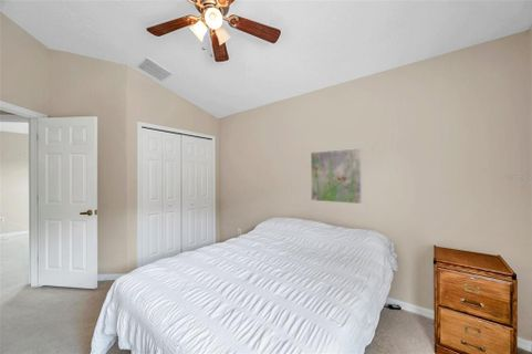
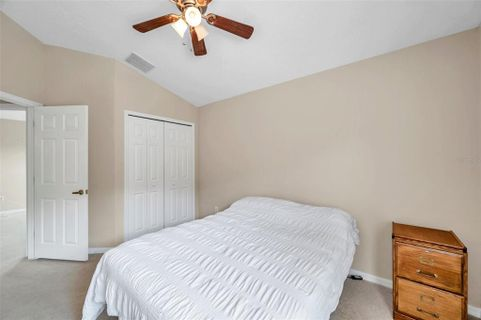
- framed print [310,147,363,205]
